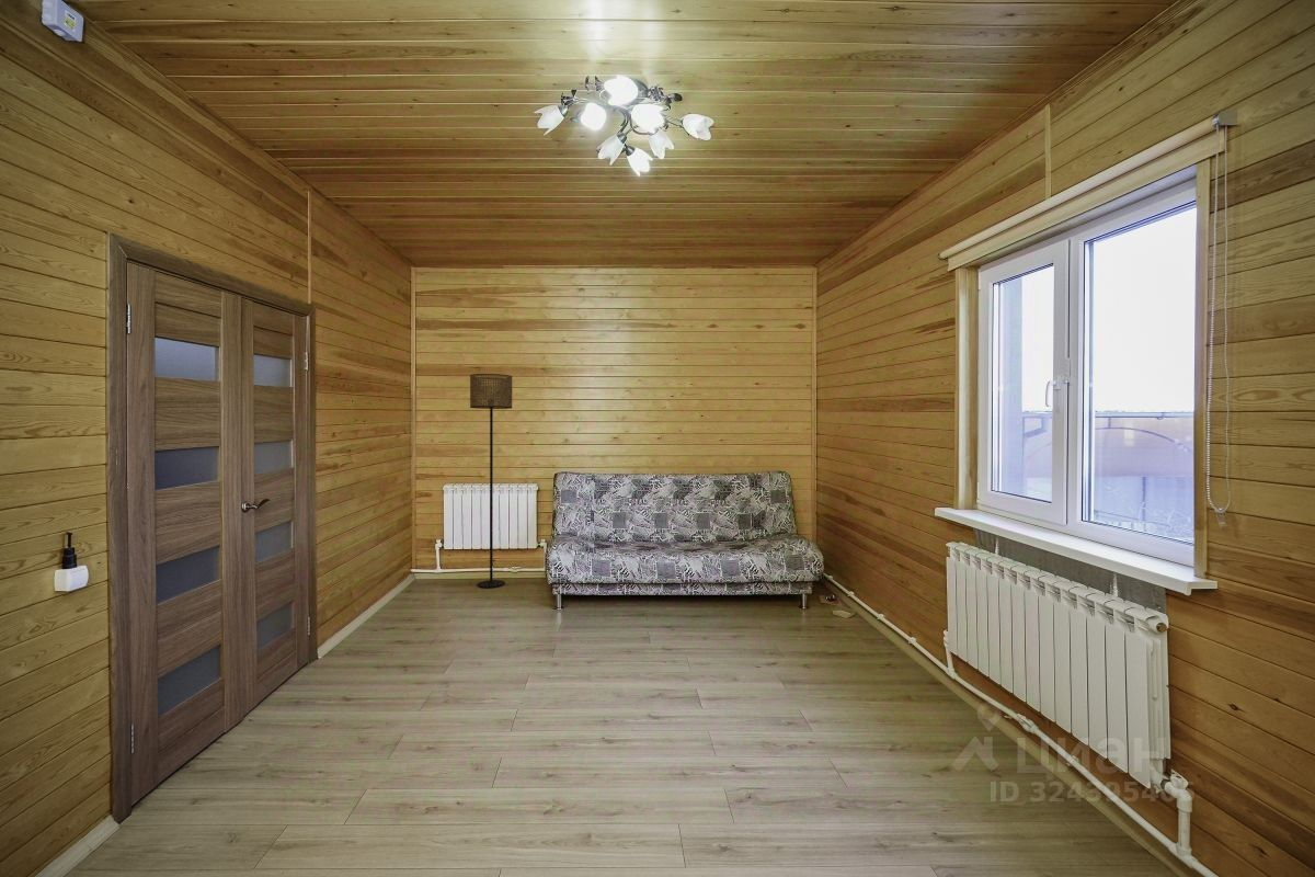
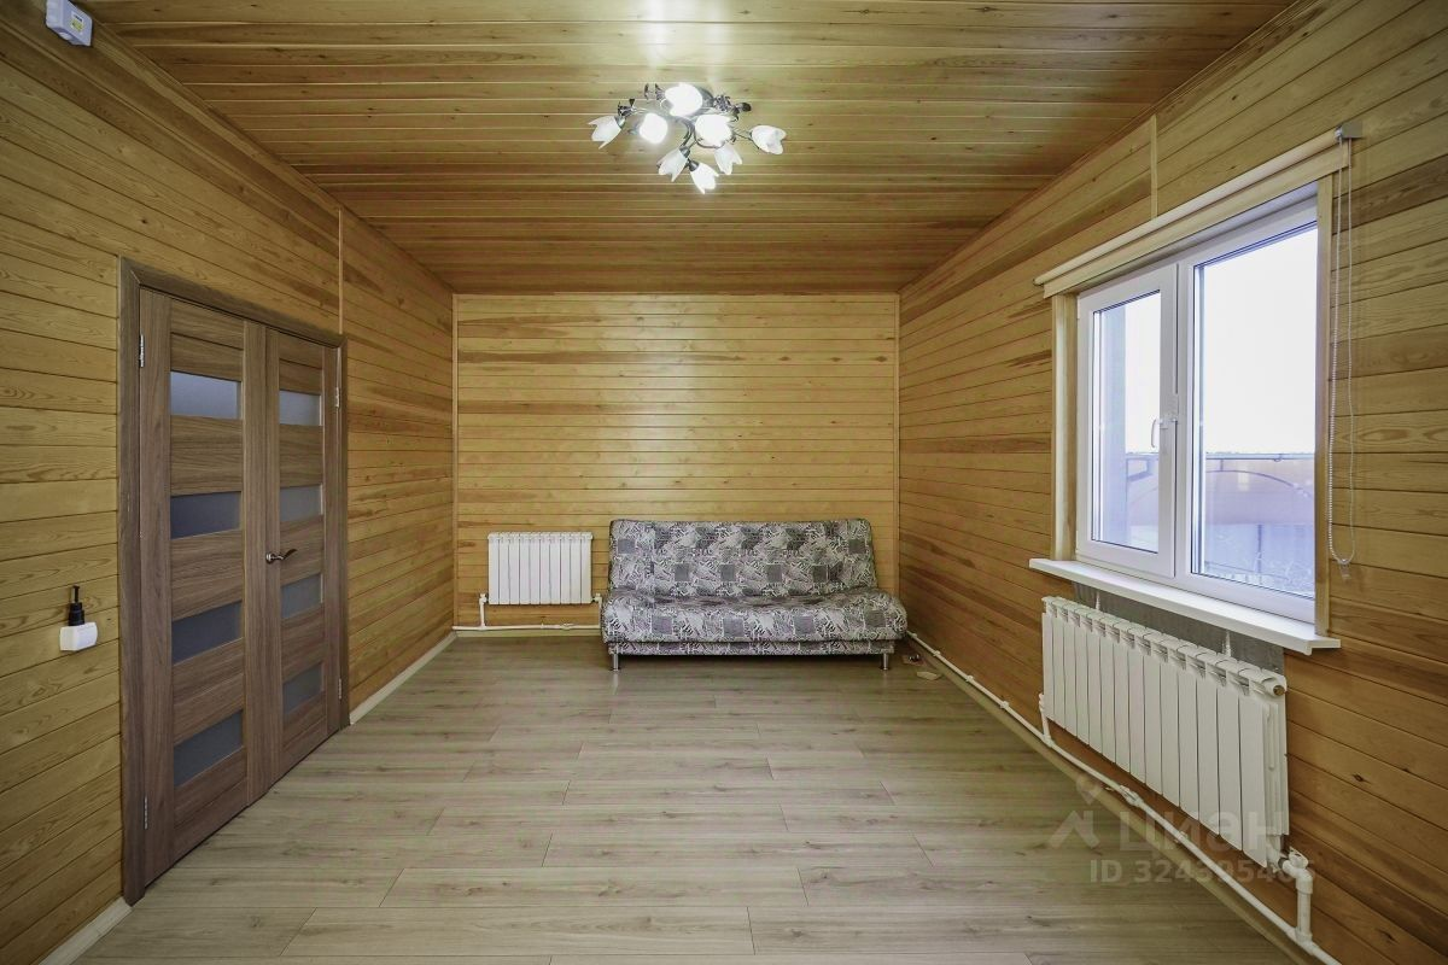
- floor lamp [469,373,513,589]
